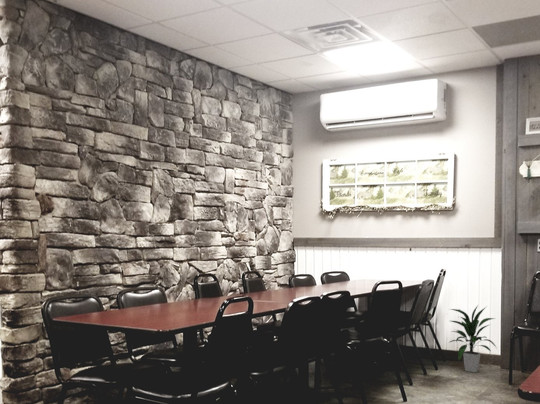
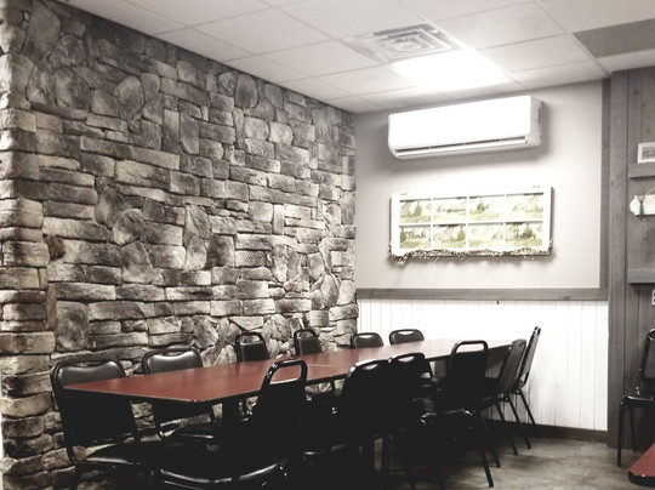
- indoor plant [448,305,499,373]
